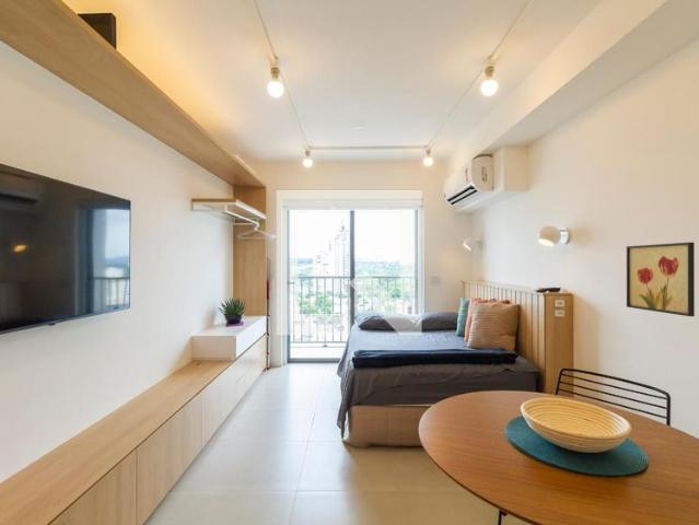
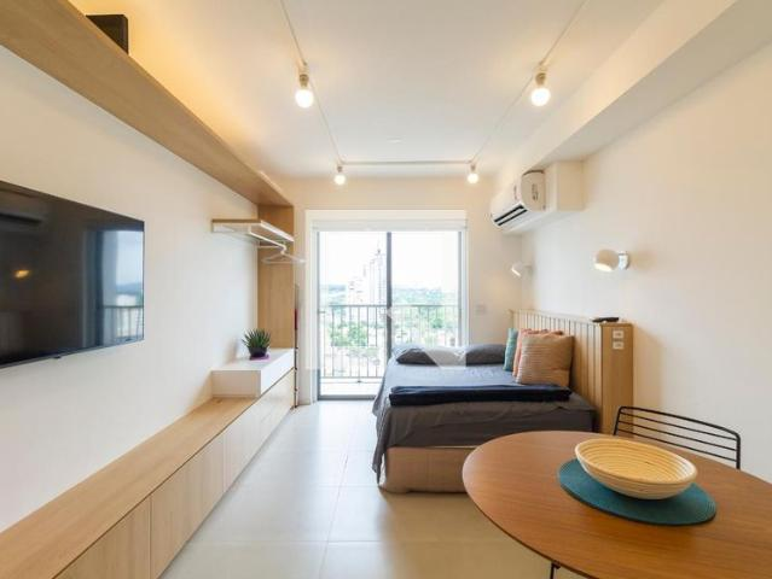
- wall art [626,242,696,317]
